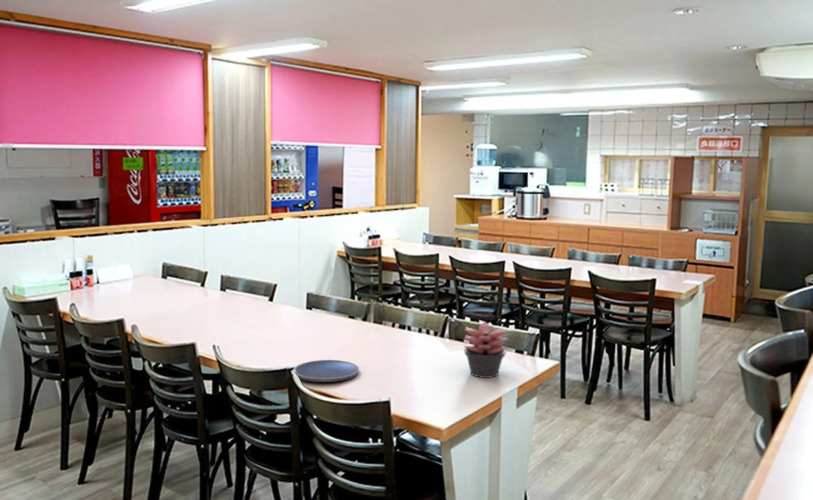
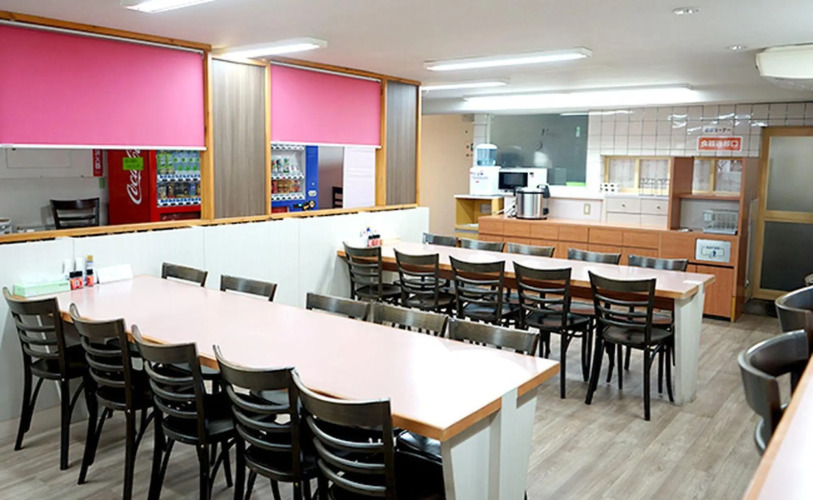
- succulent plant [463,321,509,379]
- plate [294,359,360,383]
